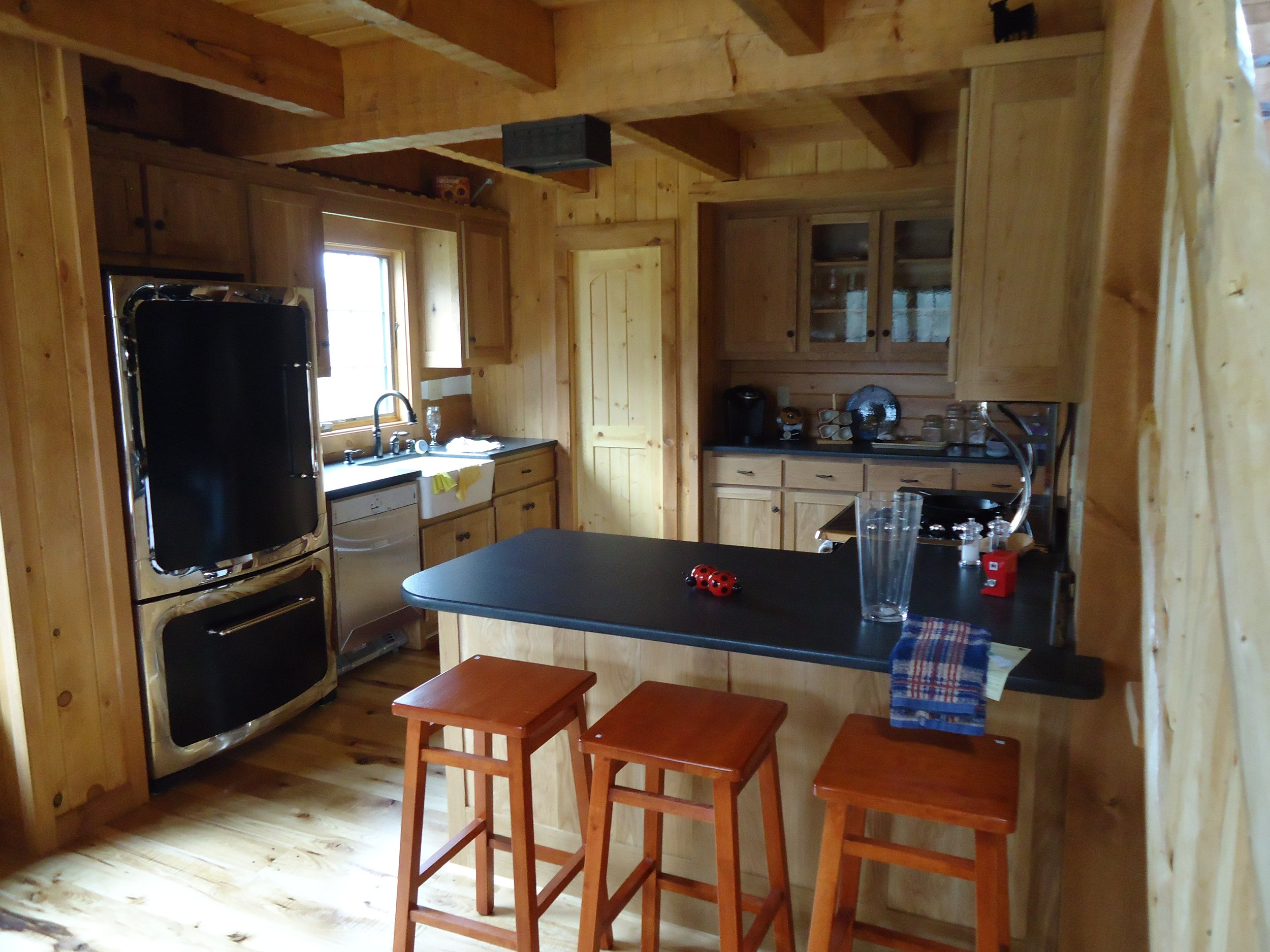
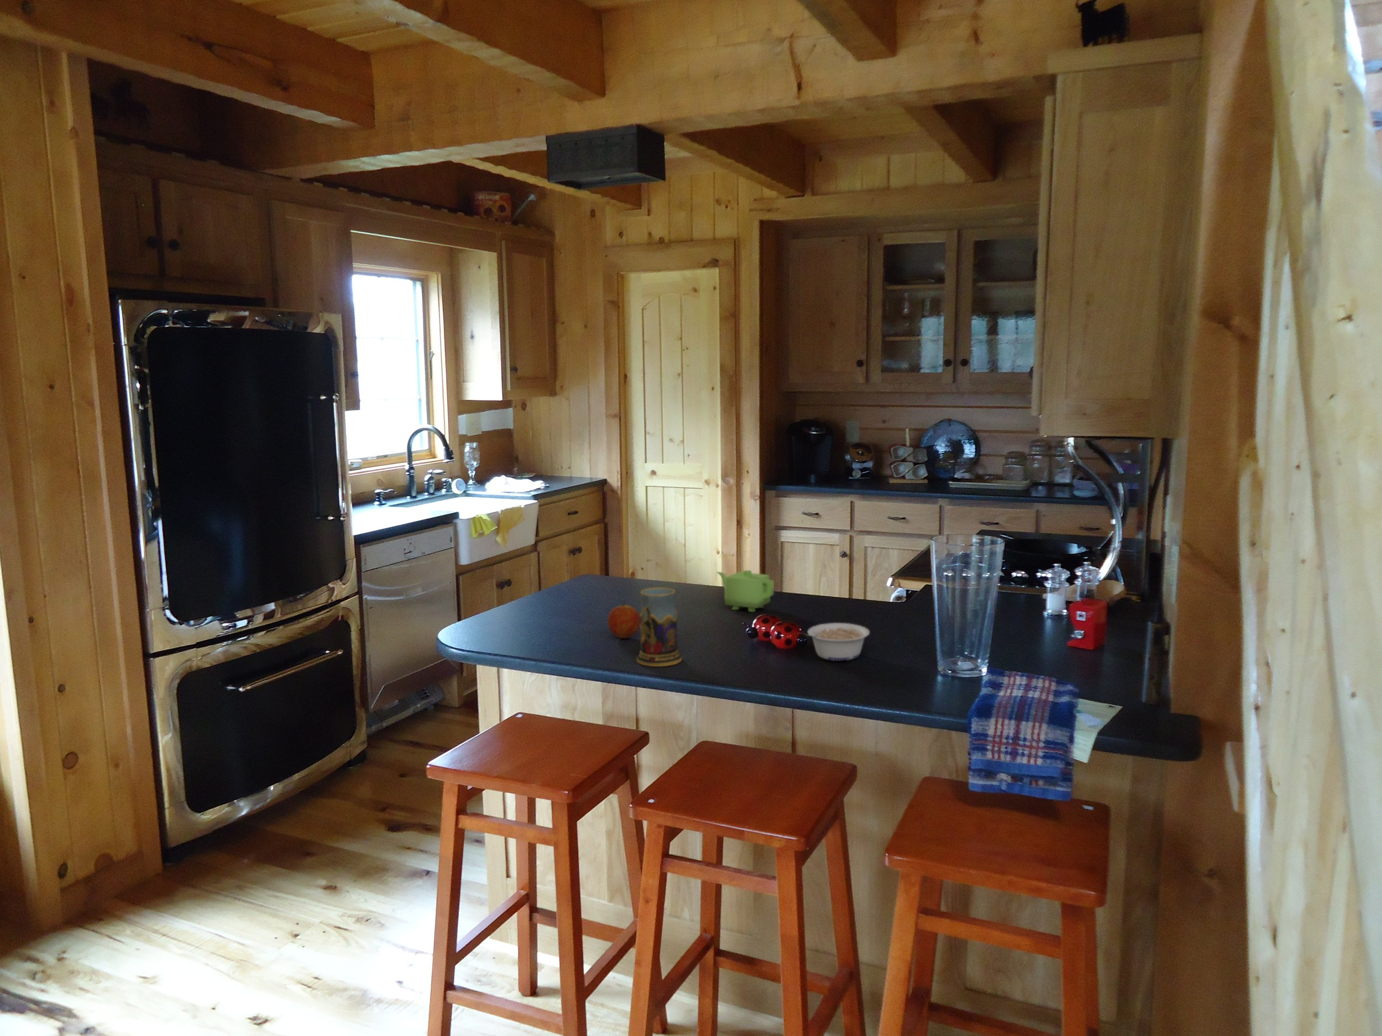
+ teapot [716,569,775,613]
+ mug [636,587,682,667]
+ fruit [607,600,640,639]
+ legume [802,622,871,662]
